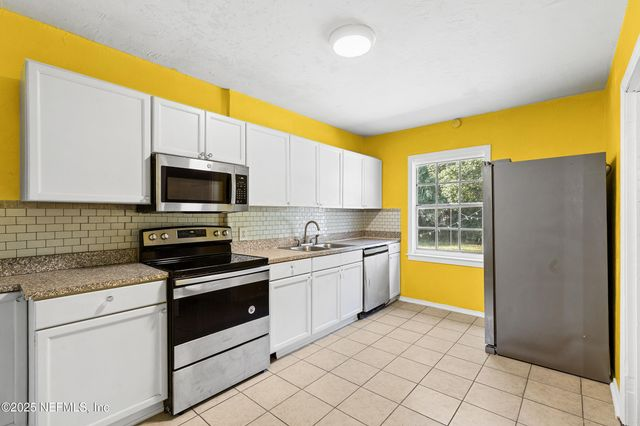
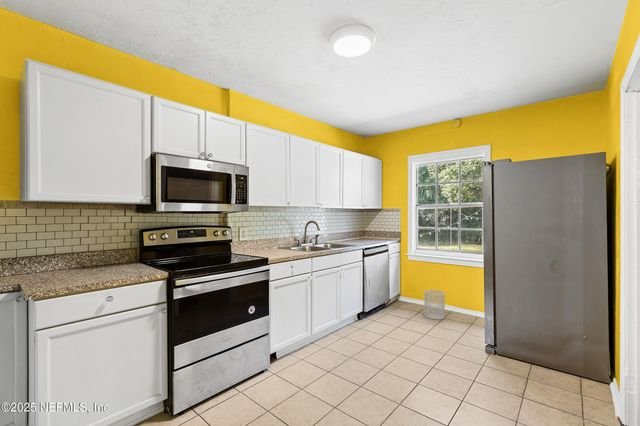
+ wastebasket [423,289,446,321]
